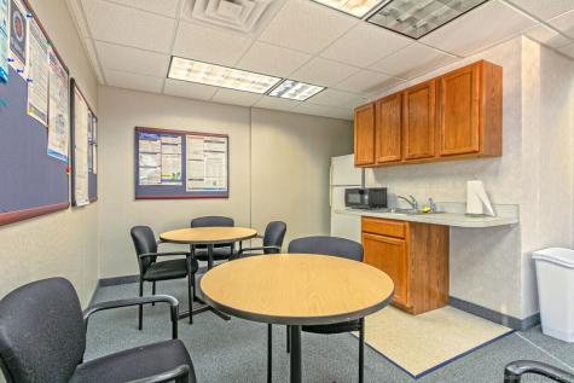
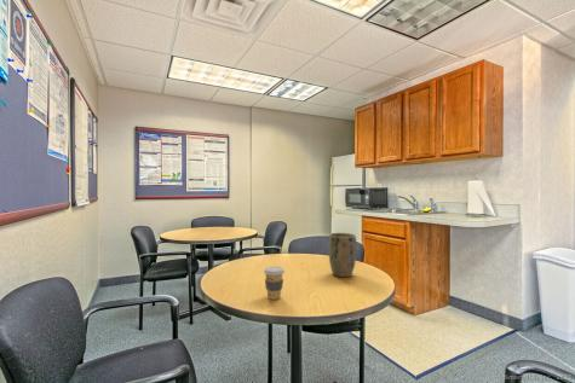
+ plant pot [327,232,357,278]
+ coffee cup [263,266,286,301]
